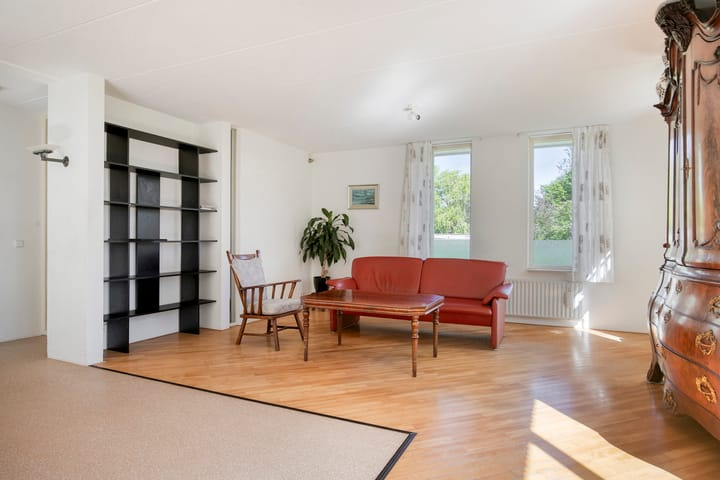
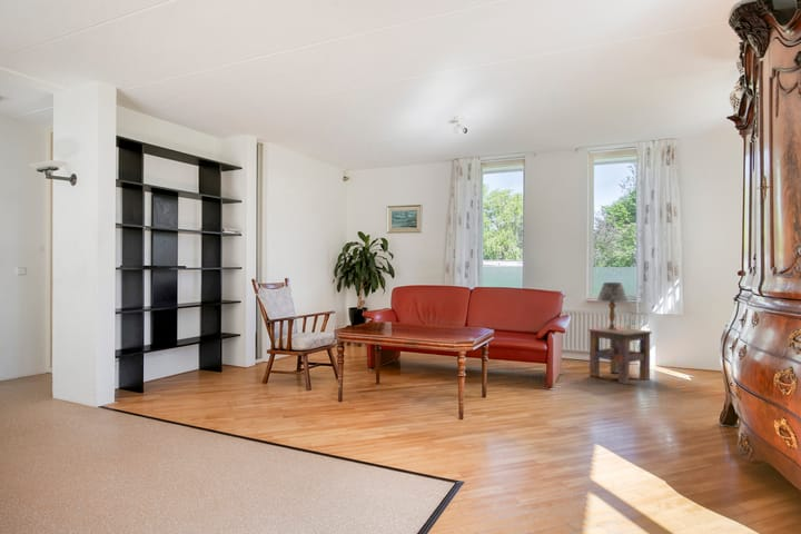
+ side table [587,326,653,385]
+ table lamp [595,281,630,329]
